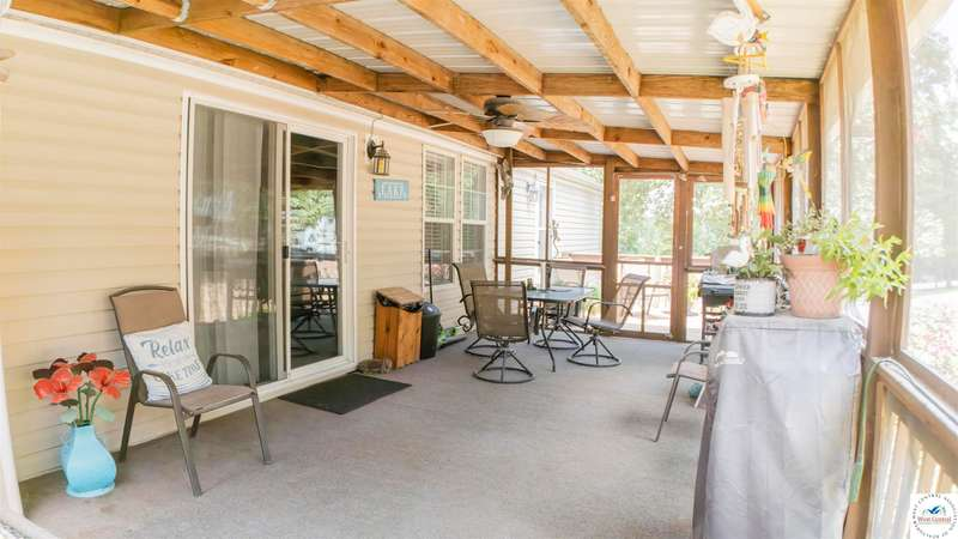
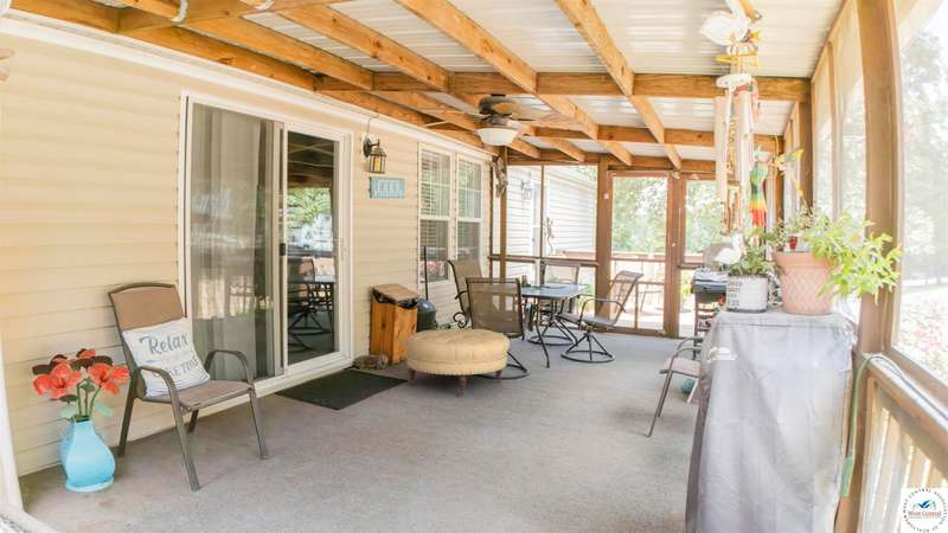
+ ottoman [403,328,511,397]
